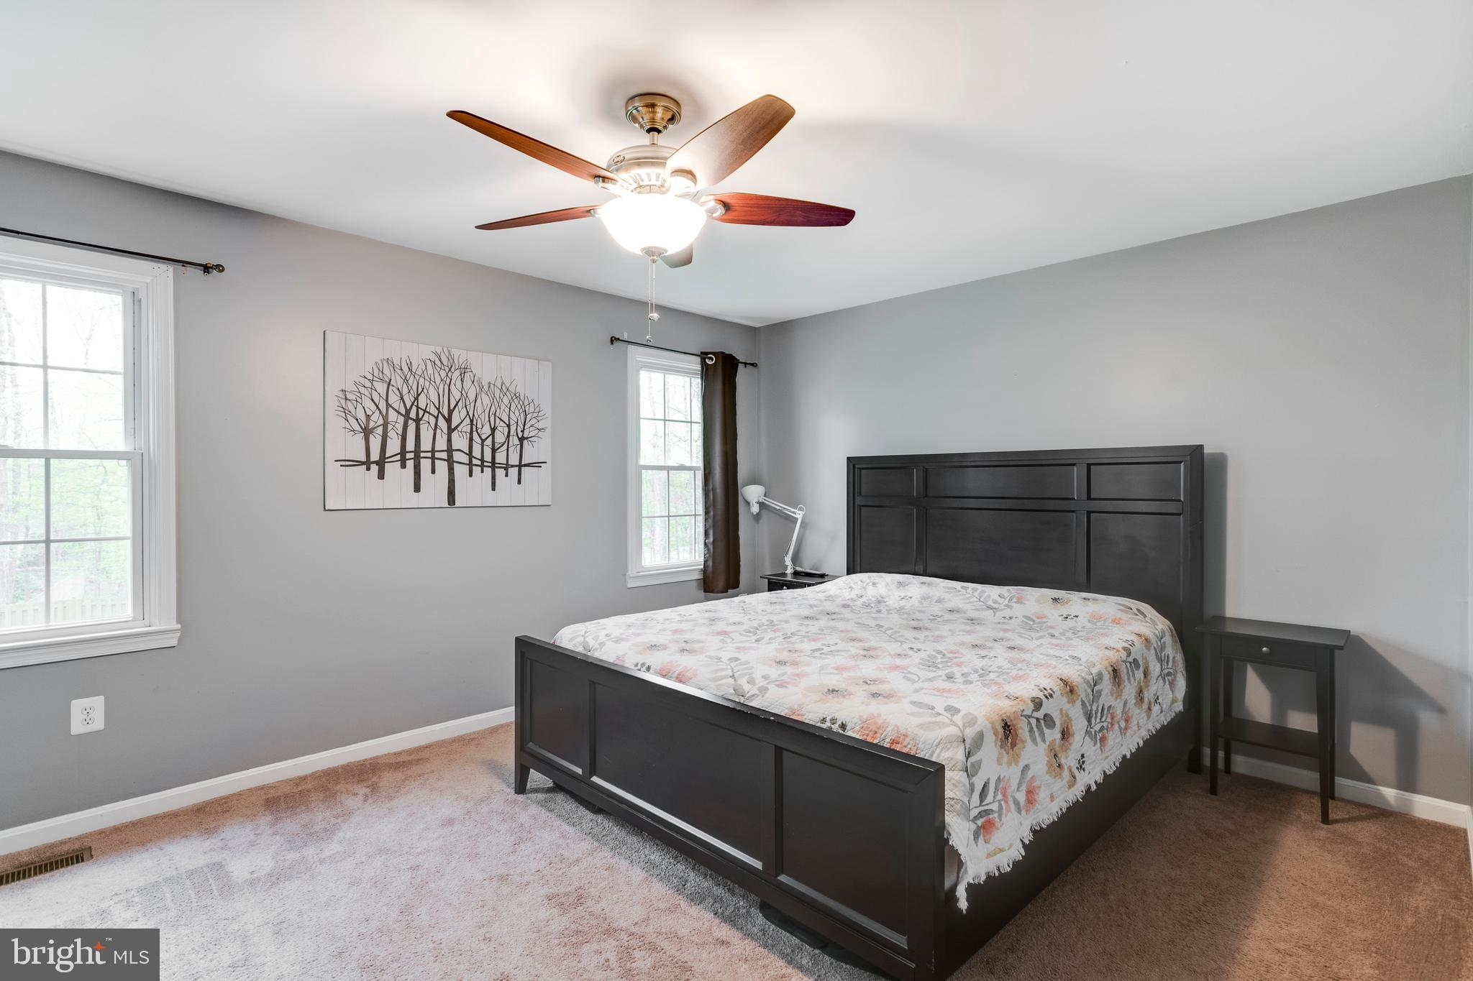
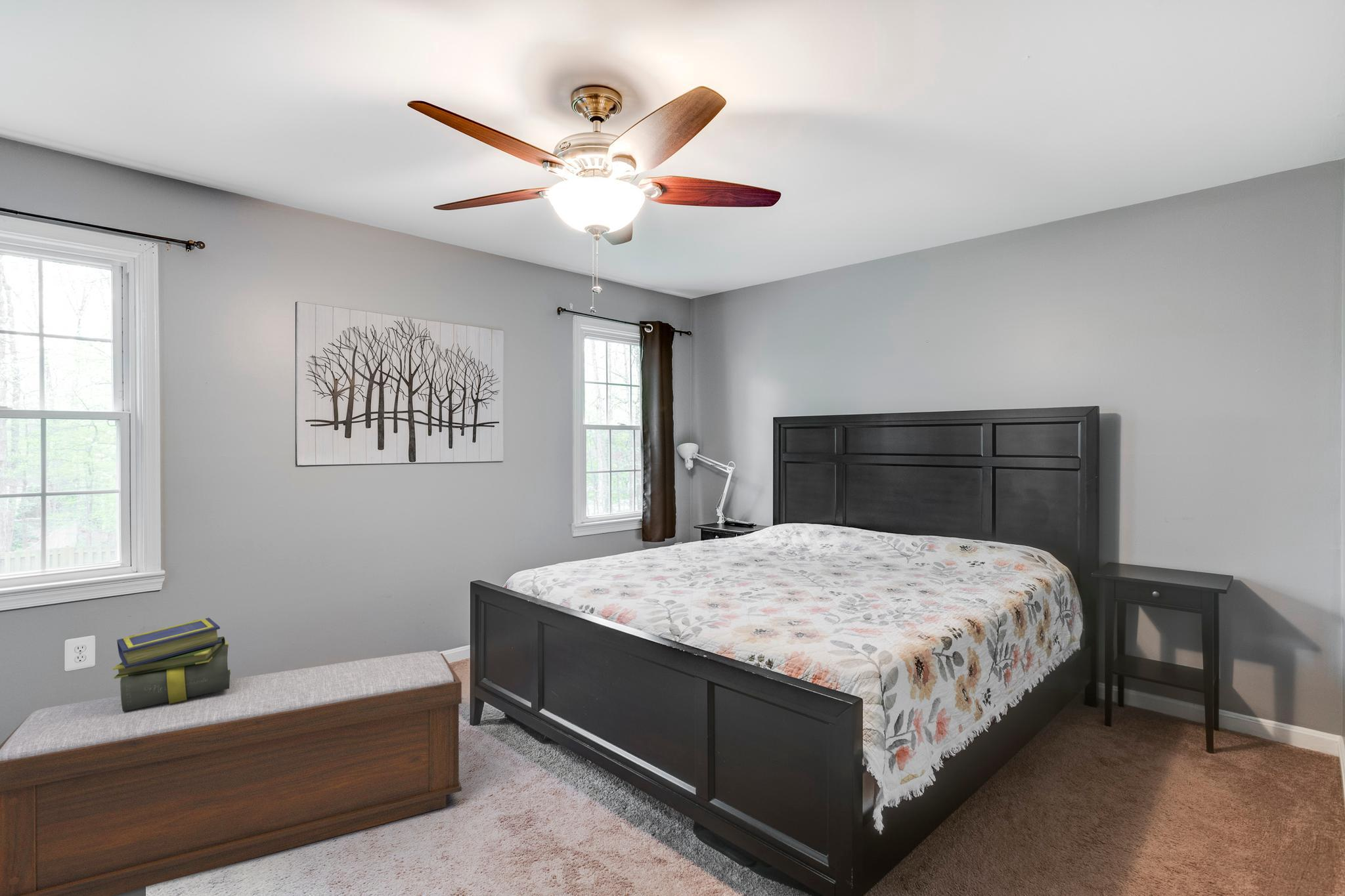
+ bench [0,650,462,896]
+ stack of books [112,617,231,712]
